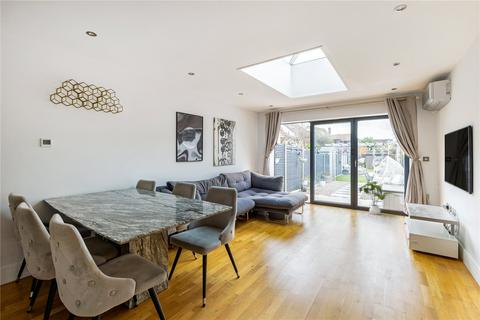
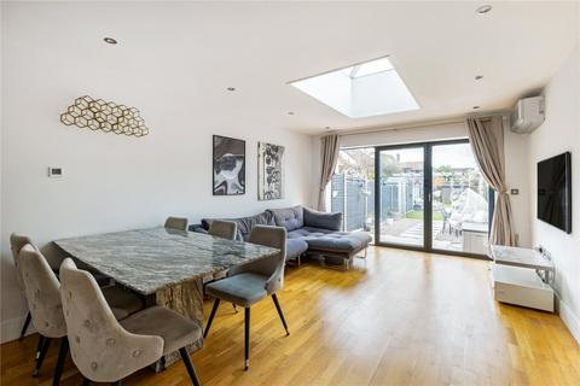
- house plant [357,180,395,215]
